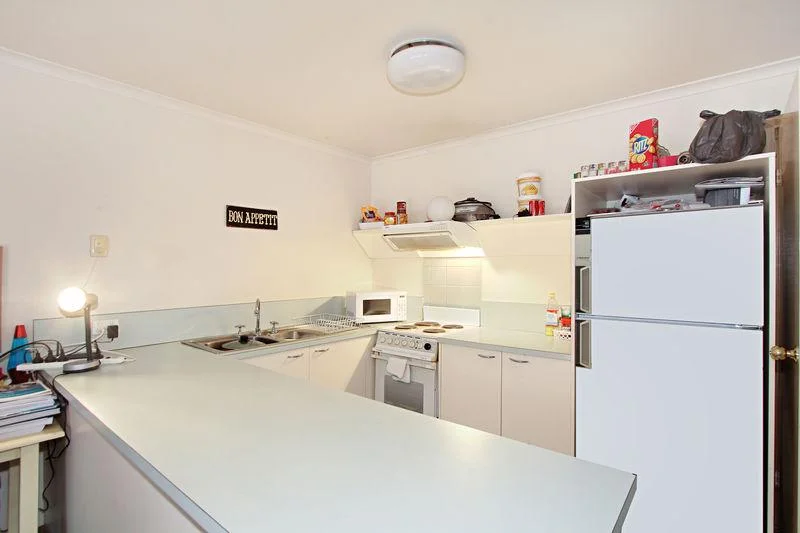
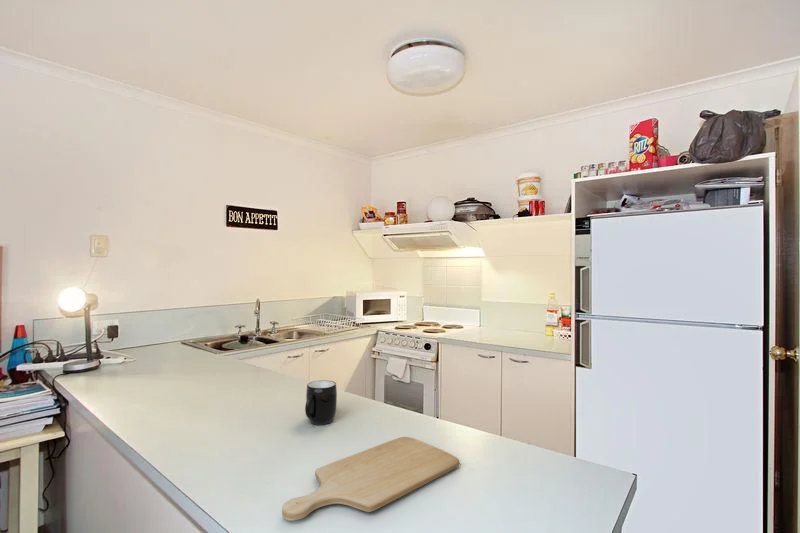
+ chopping board [281,436,460,522]
+ mug [304,379,338,426]
